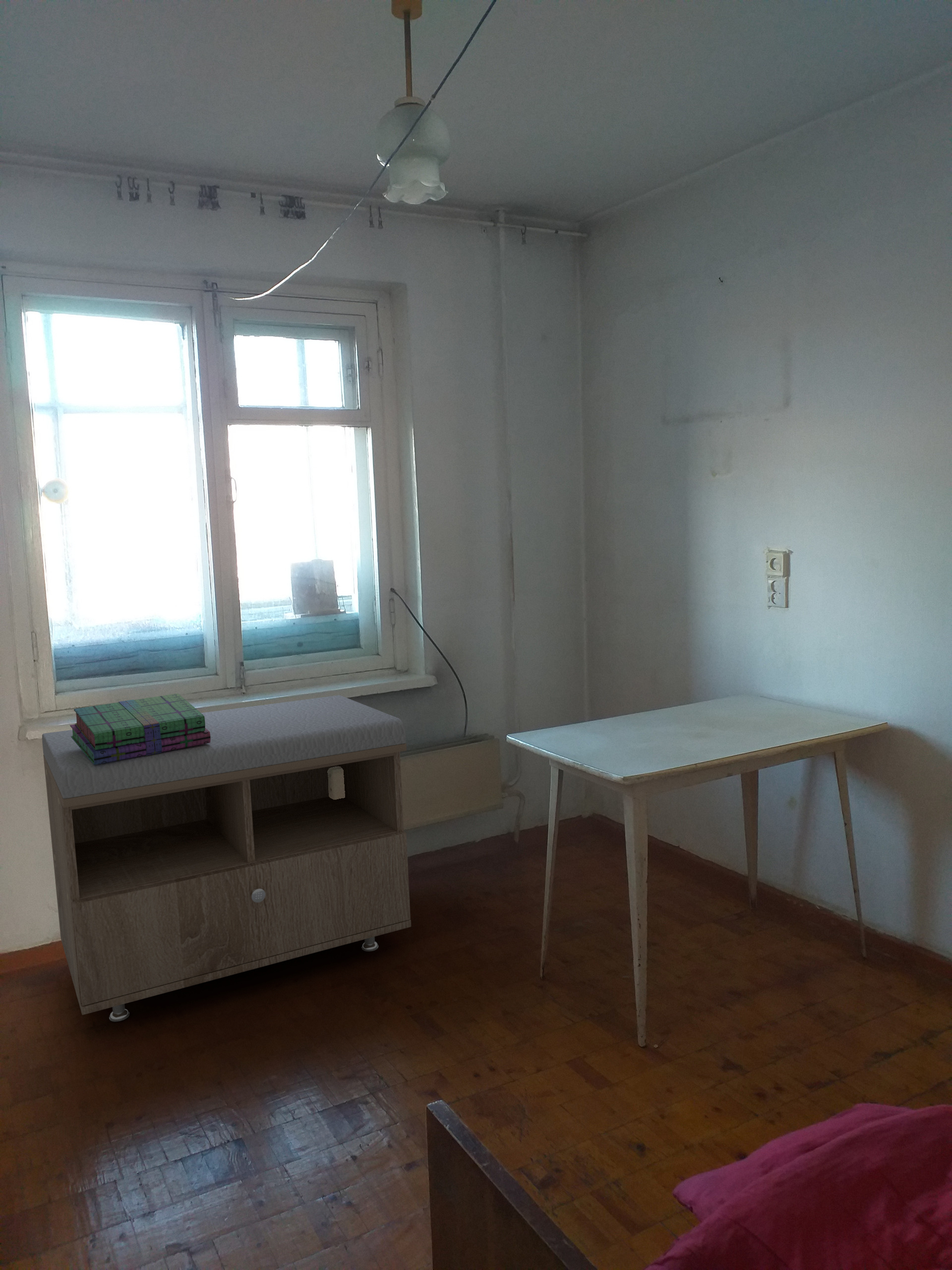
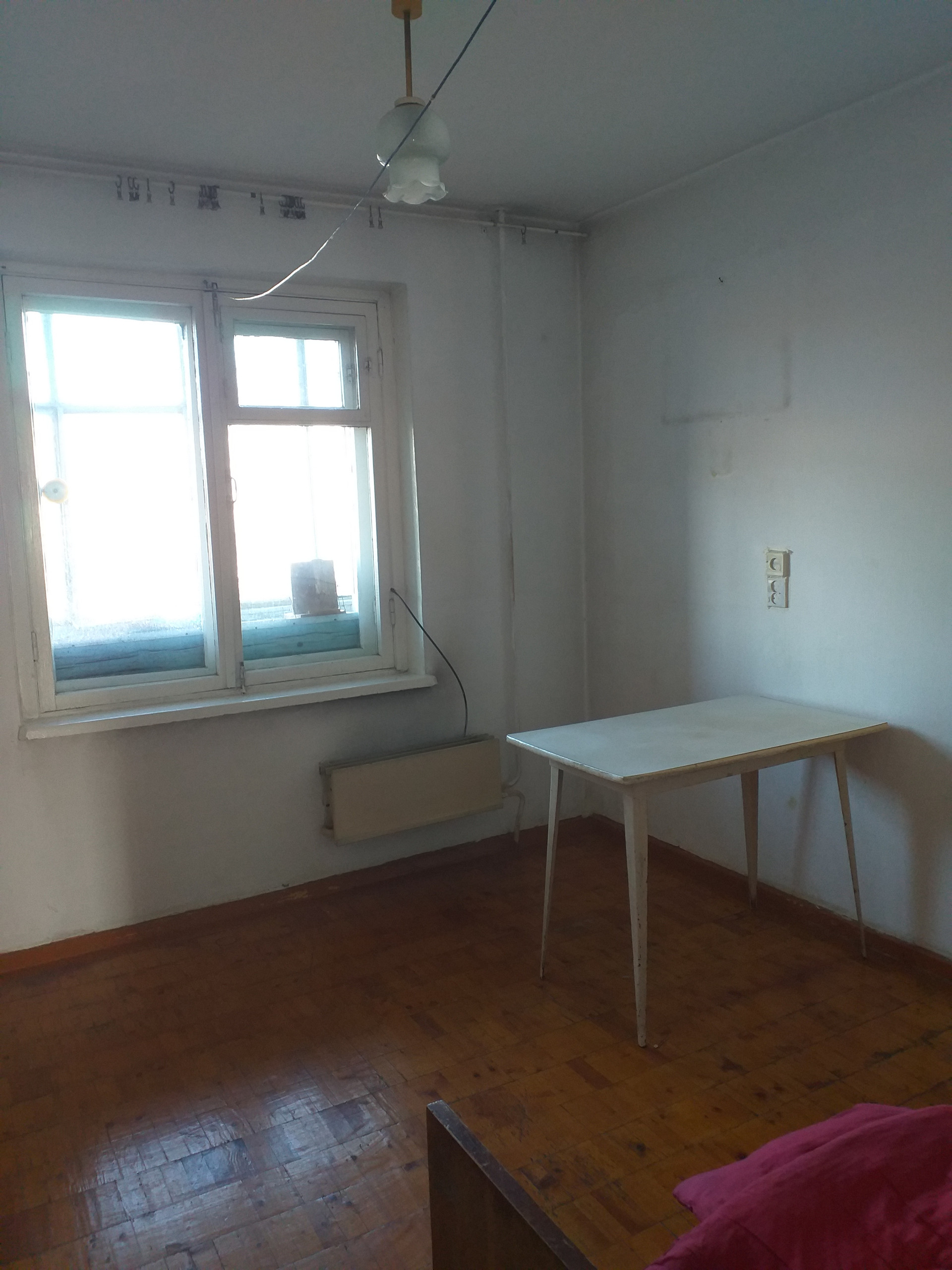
- storage bench [42,695,412,1022]
- stack of books [69,693,211,765]
